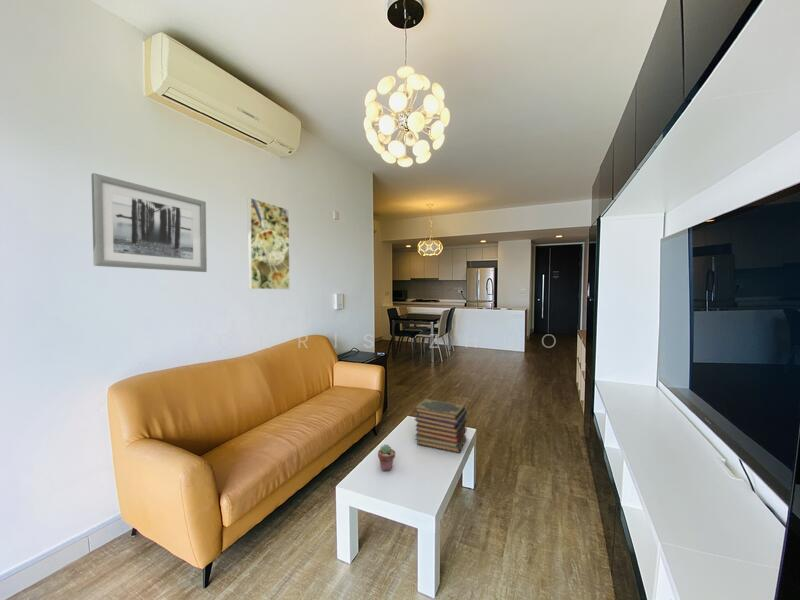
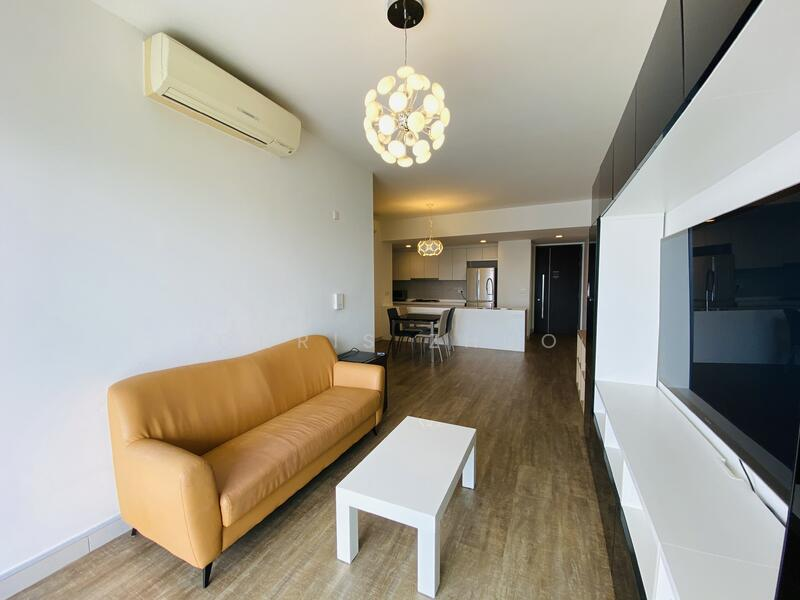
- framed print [247,197,291,290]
- book stack [413,398,468,454]
- wall art [90,172,208,273]
- potted succulent [377,443,396,472]
